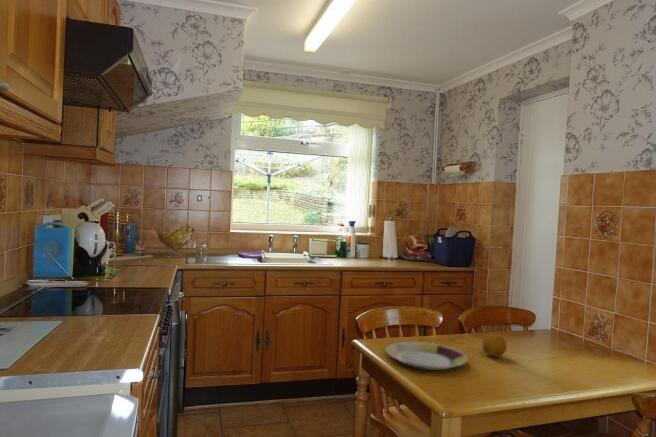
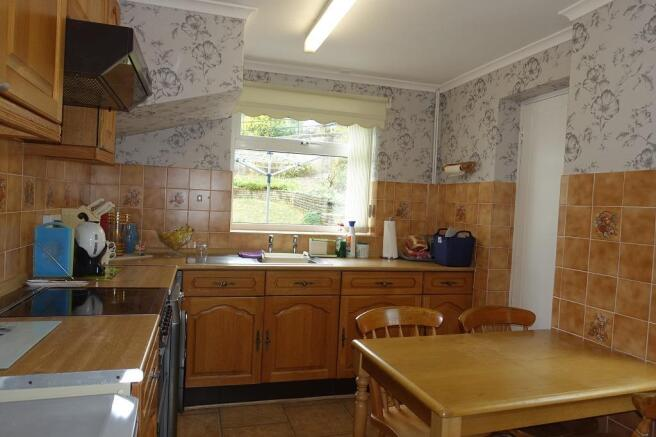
- plate [385,341,469,371]
- fruit [481,333,508,358]
